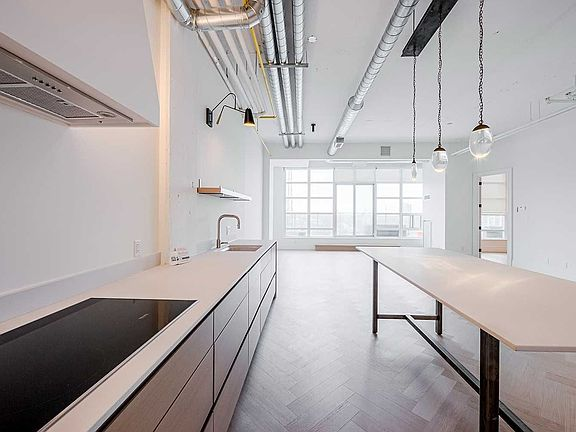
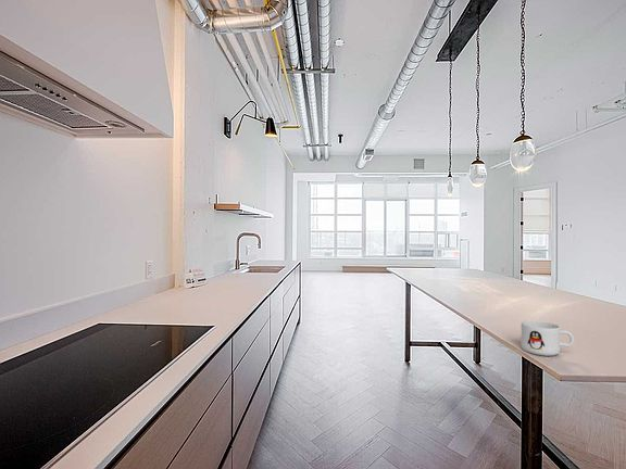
+ mug [519,319,575,357]
